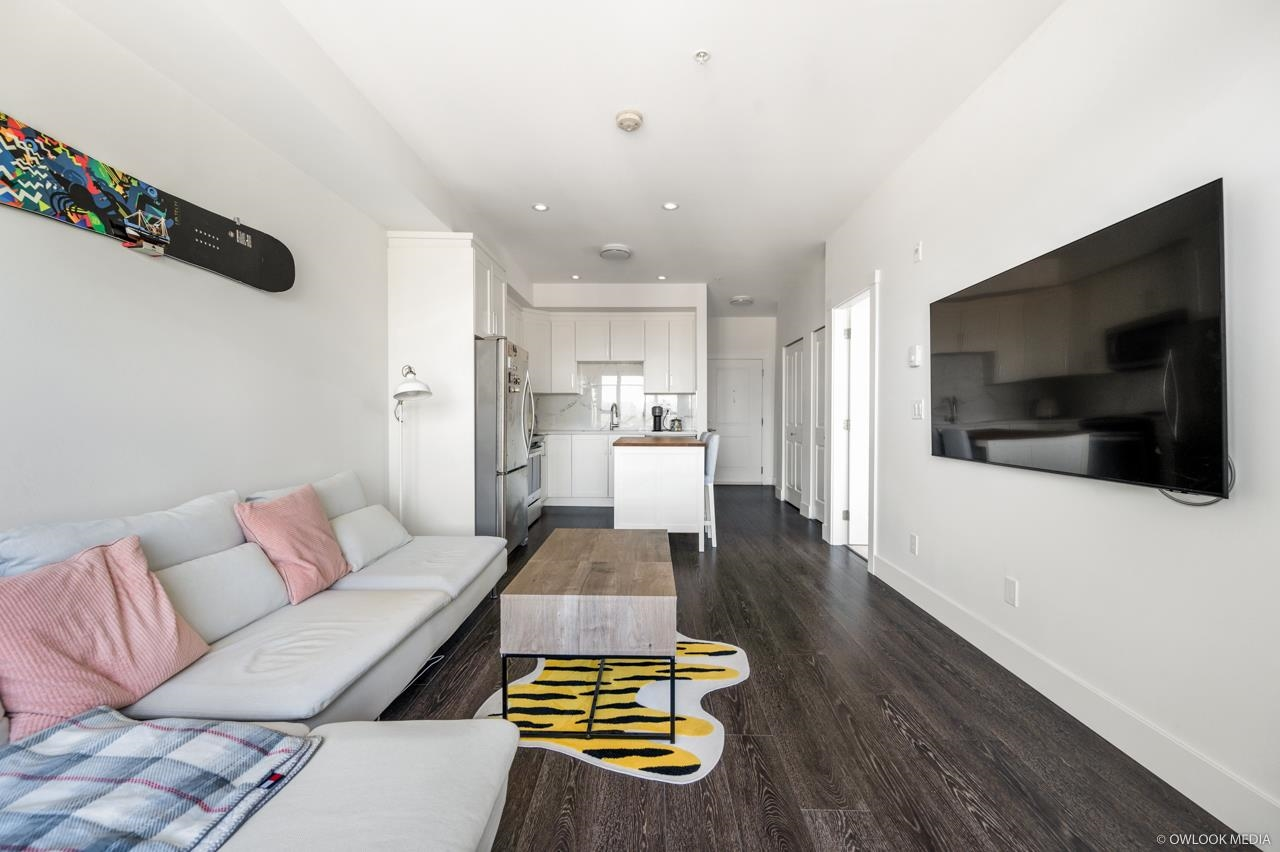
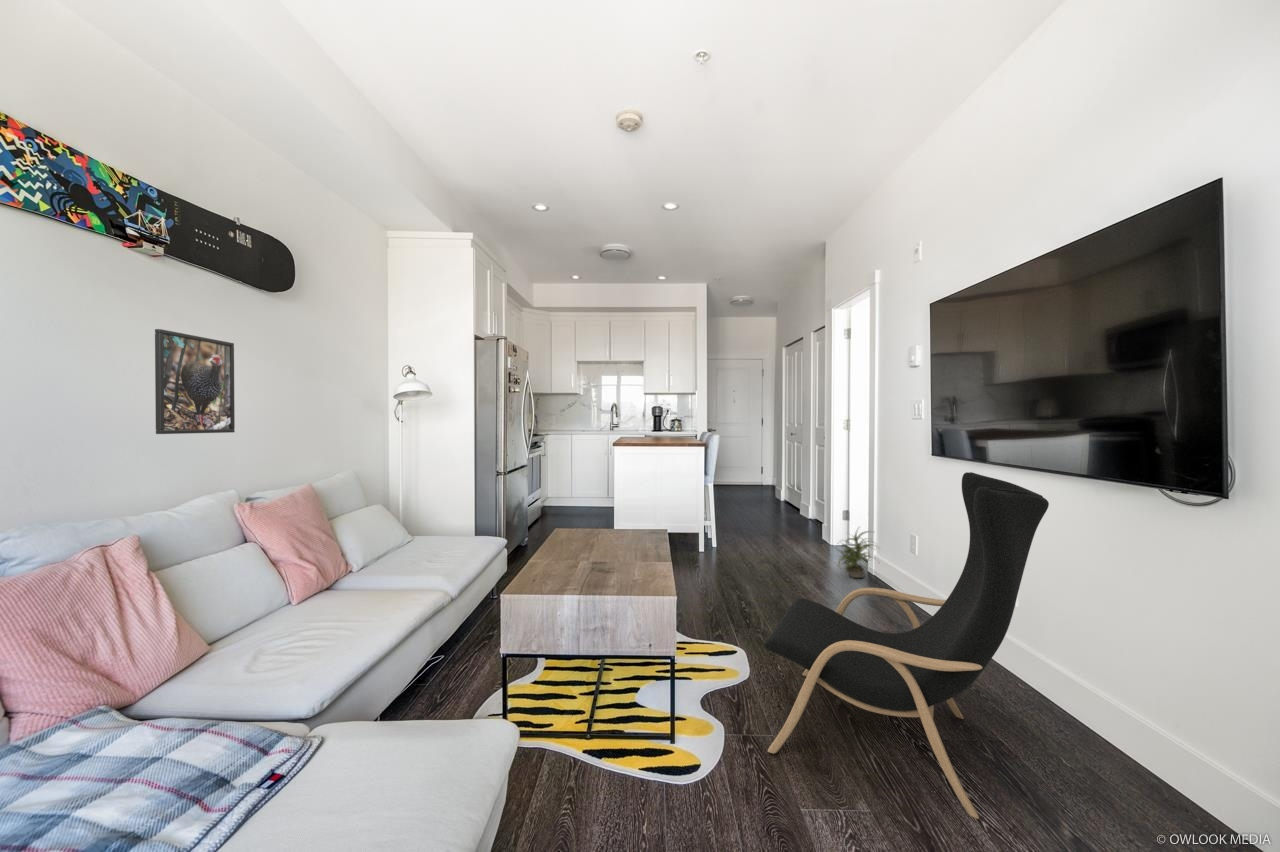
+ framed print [154,328,236,435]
+ lounge chair [763,471,1050,820]
+ potted plant [833,525,882,579]
